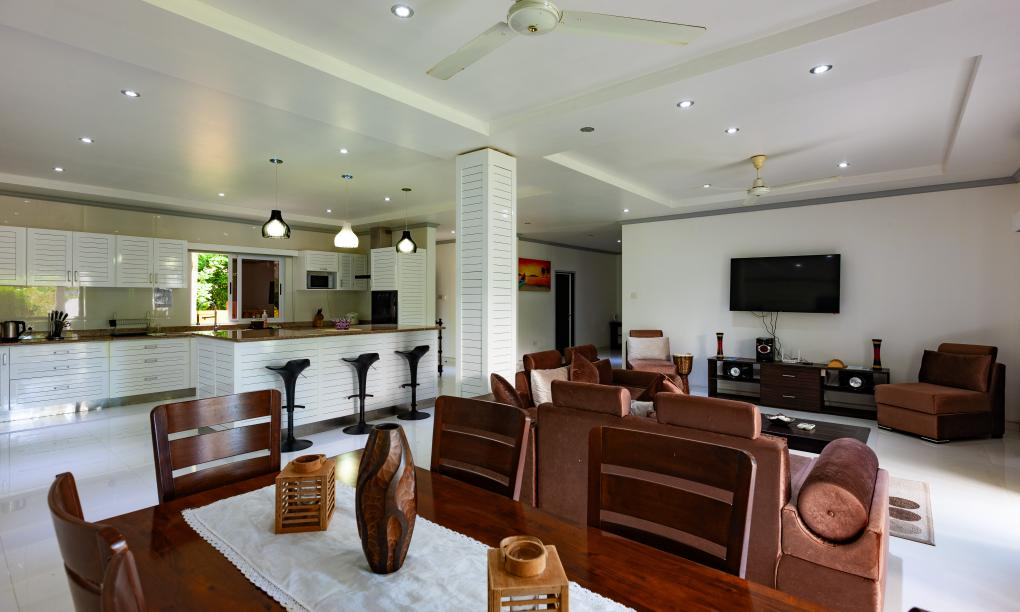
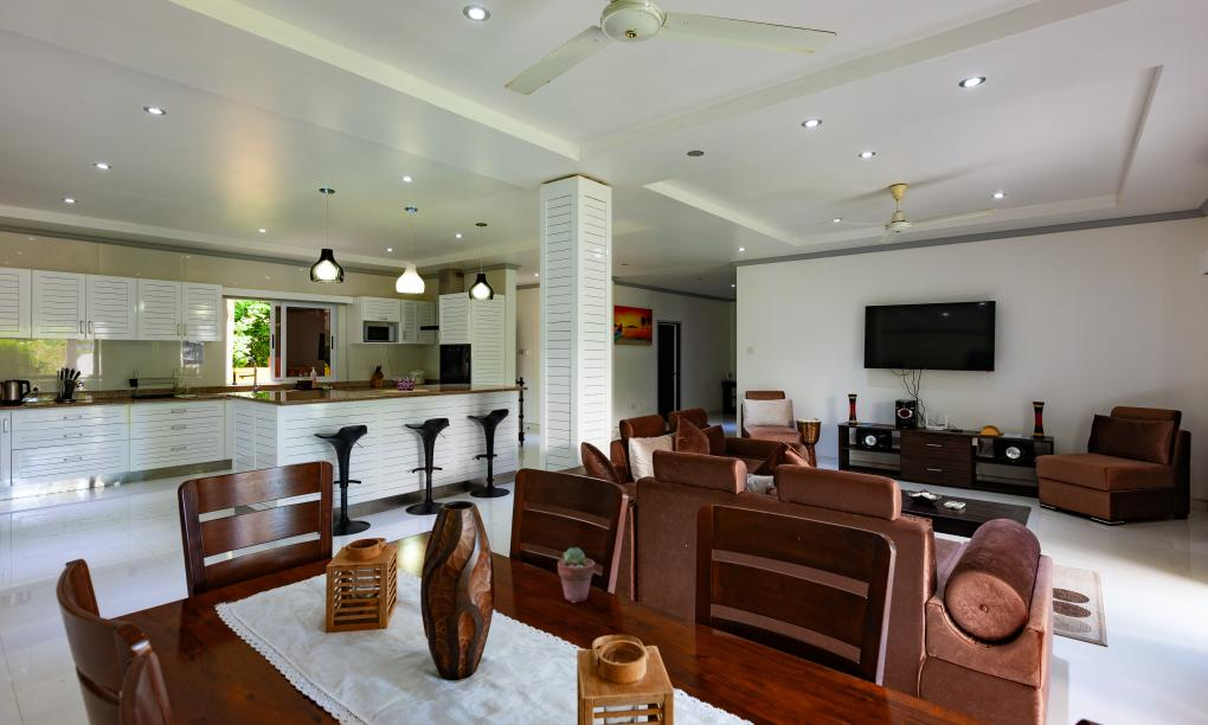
+ potted succulent [557,546,596,604]
